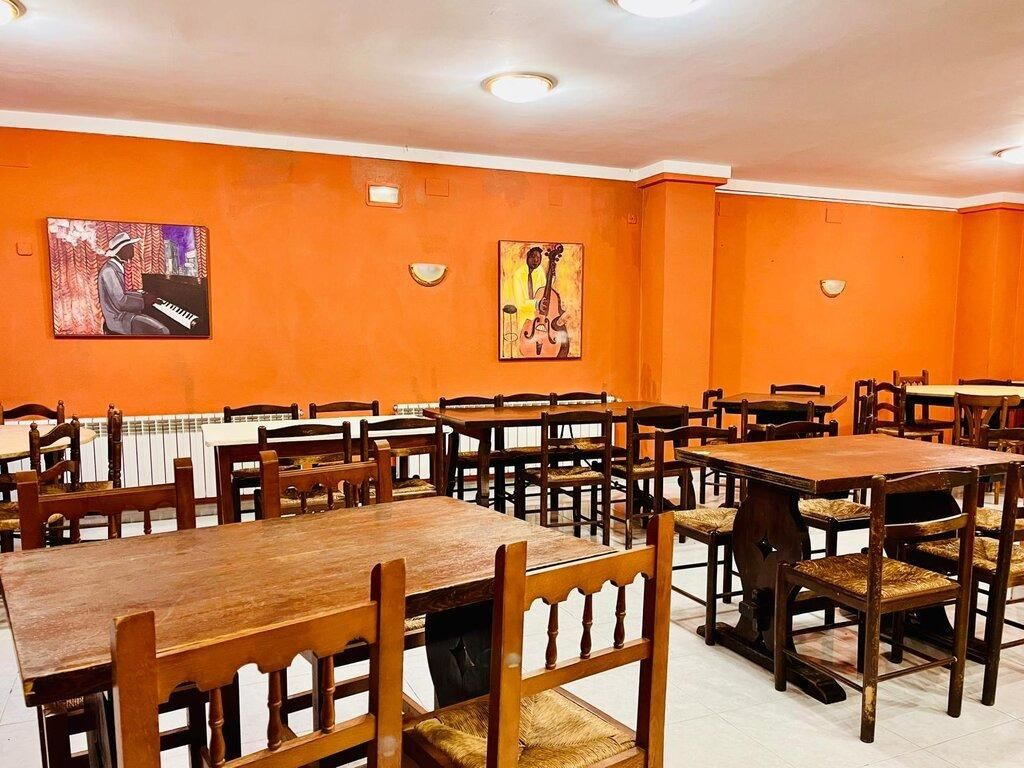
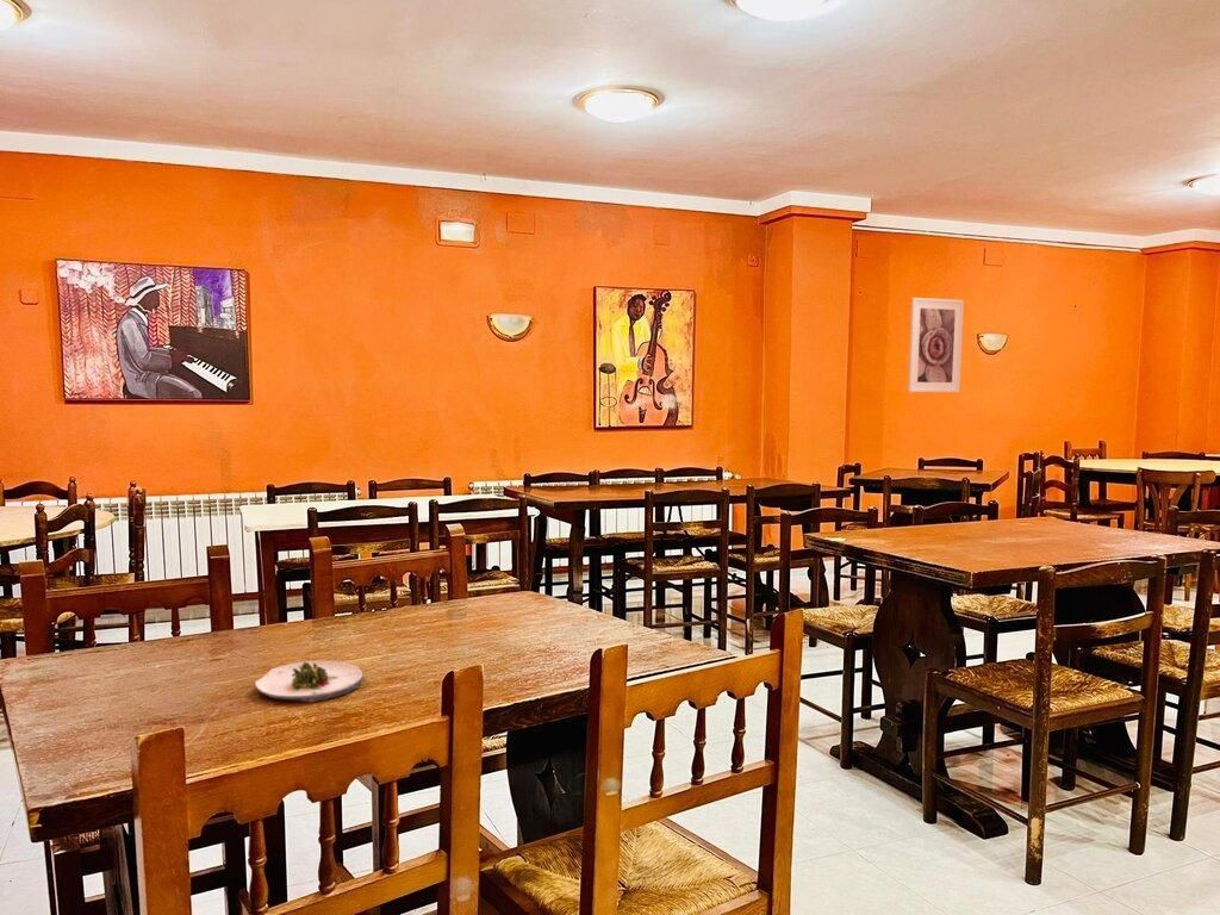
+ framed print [907,297,965,393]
+ salad plate [254,660,365,703]
